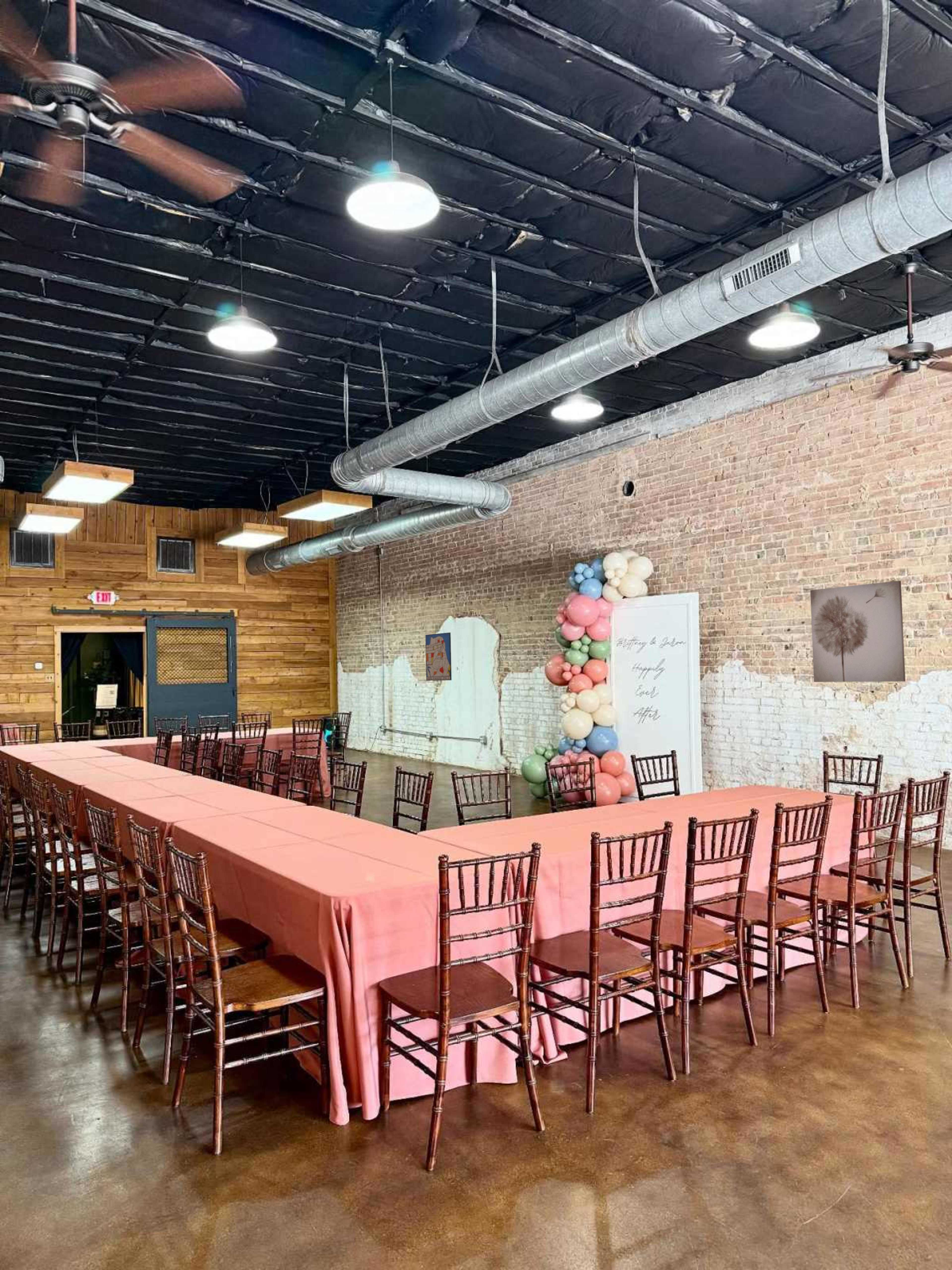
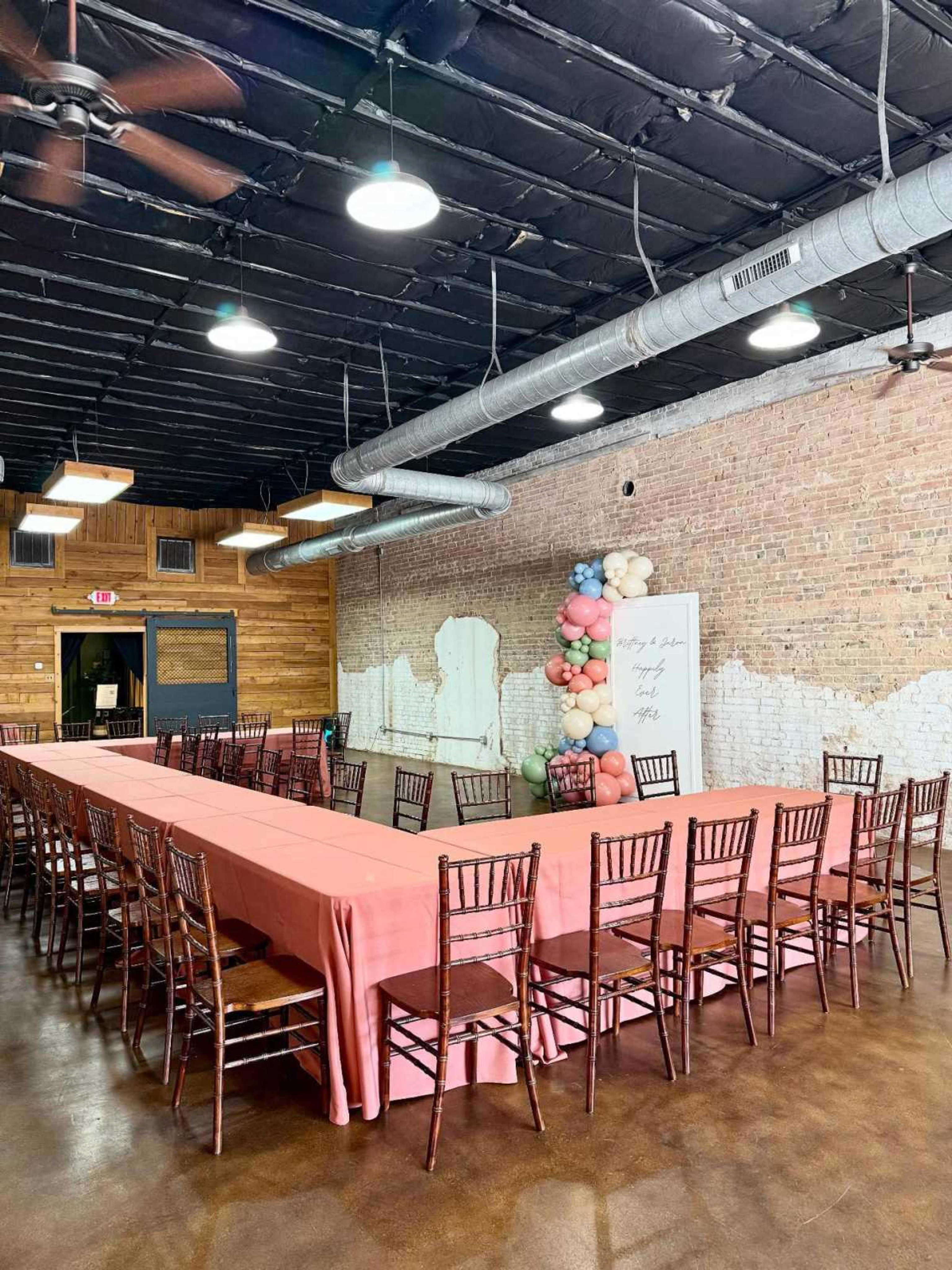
- wall art [810,580,906,682]
- wall art [425,632,452,681]
